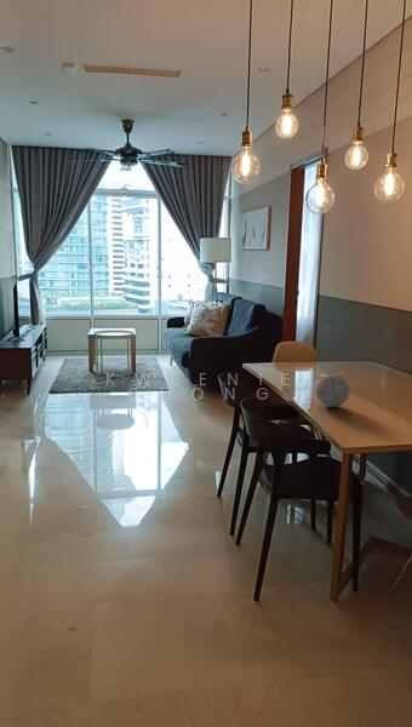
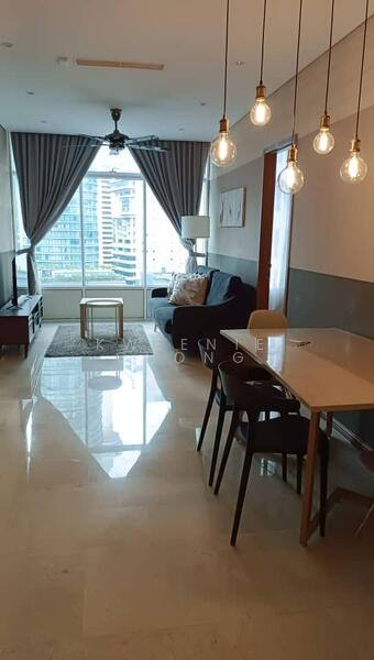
- decorative ball [315,373,351,408]
